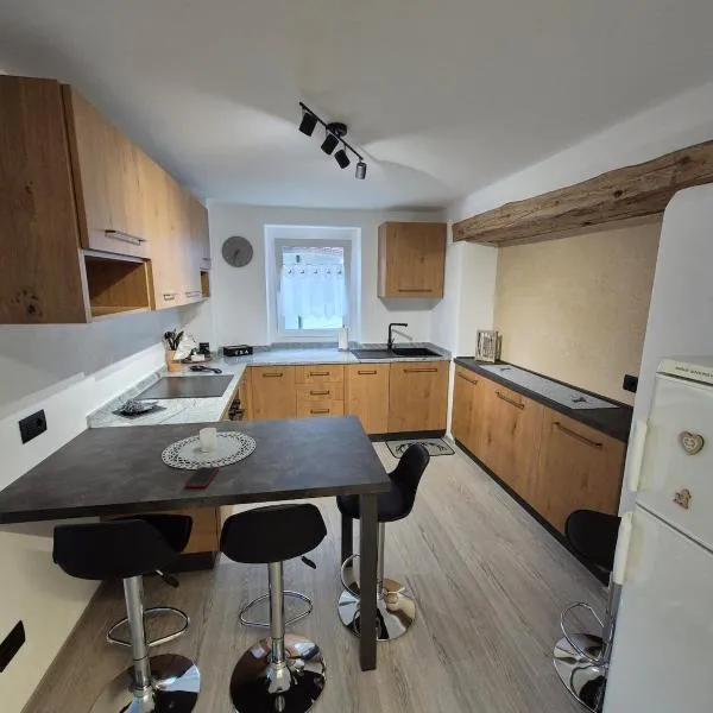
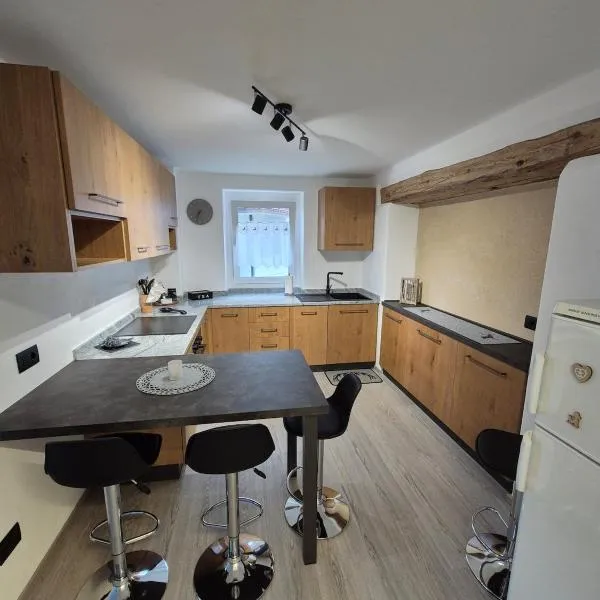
- cell phone [183,466,220,488]
